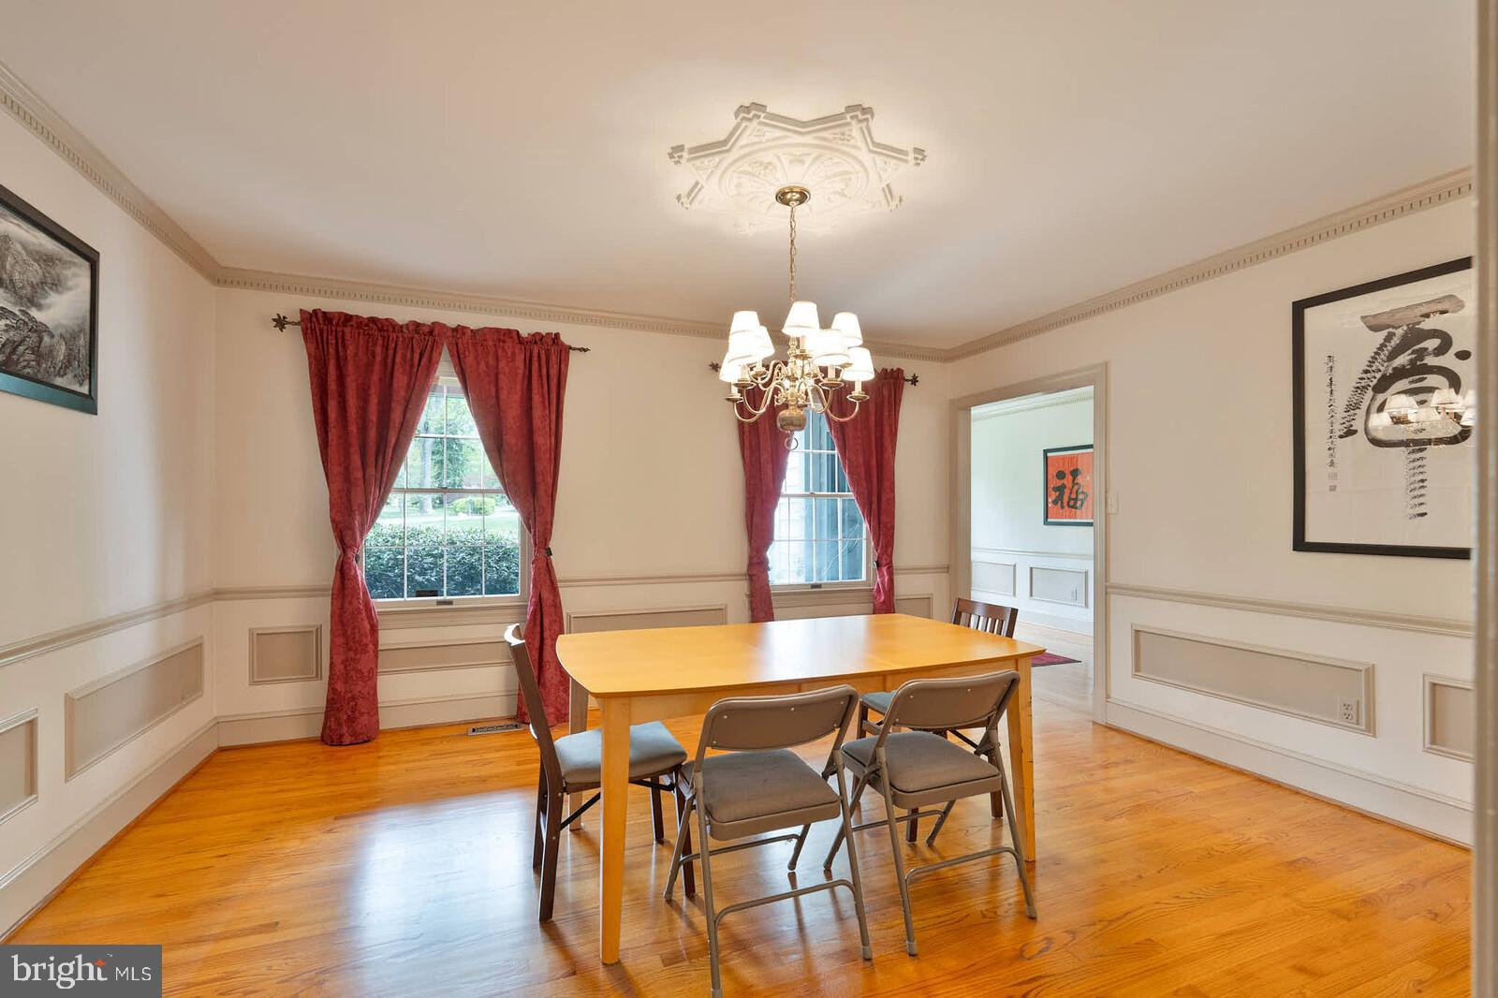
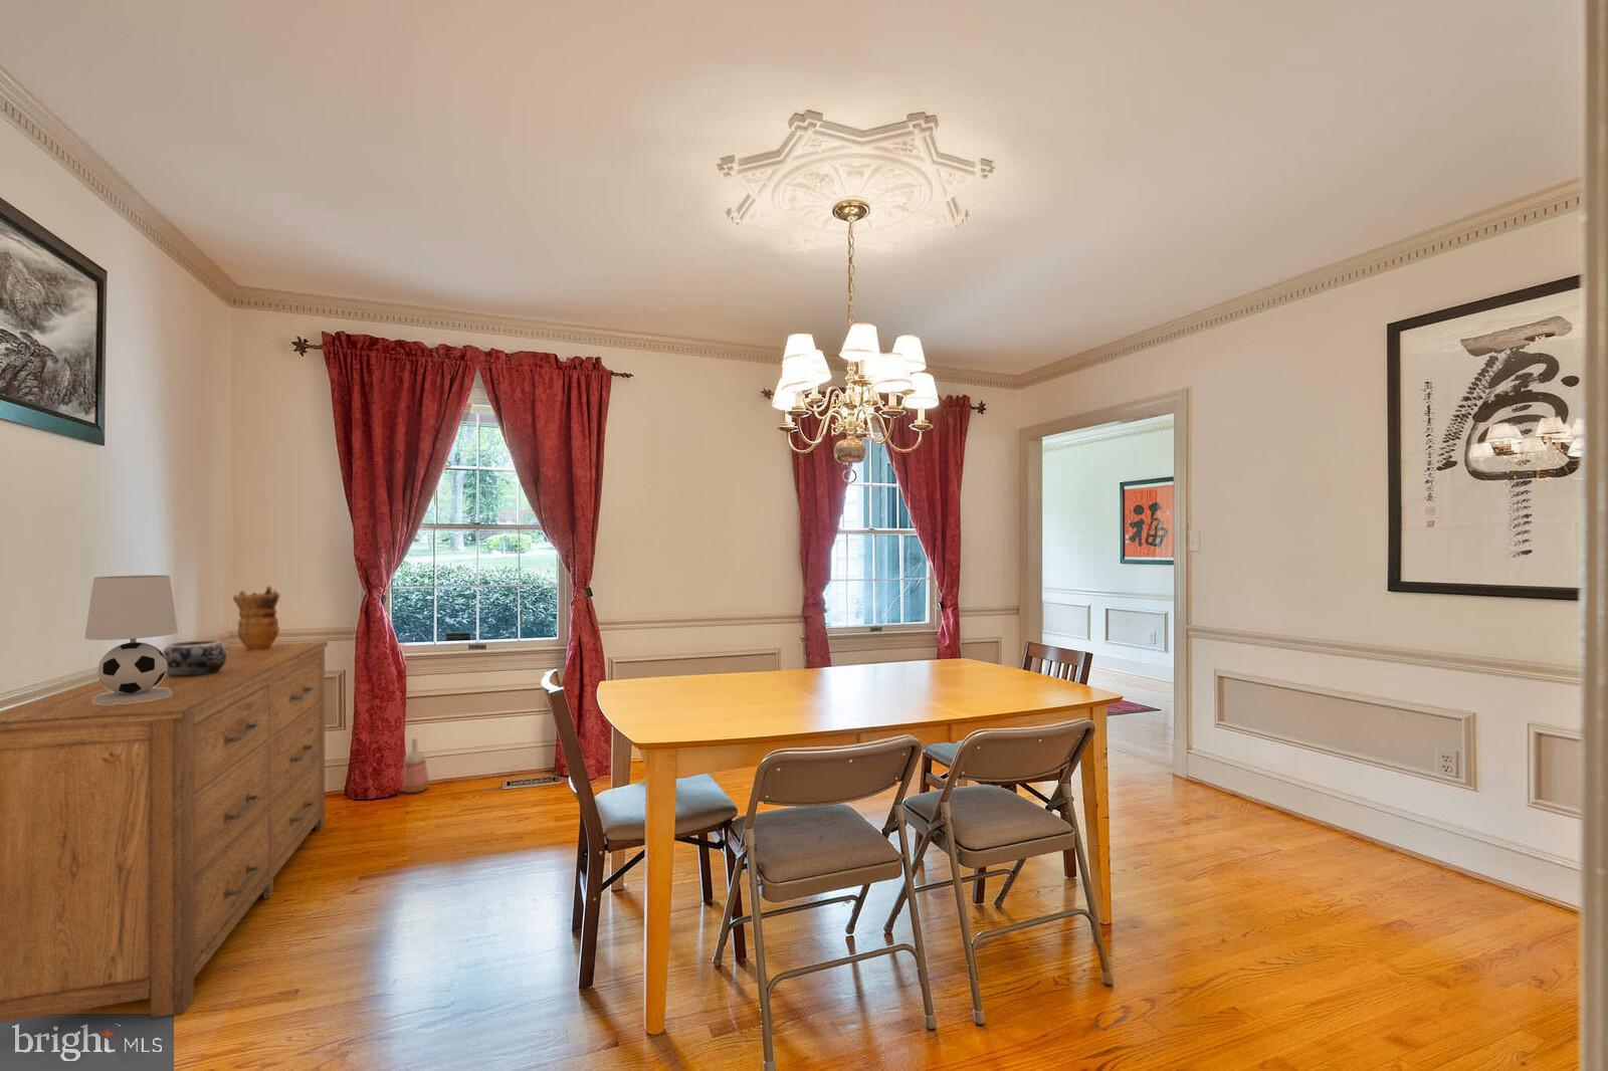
+ vase [232,585,281,650]
+ vase [401,738,430,794]
+ decorative bowl [161,639,226,678]
+ table lamp [84,575,179,704]
+ dresser [0,639,329,1023]
